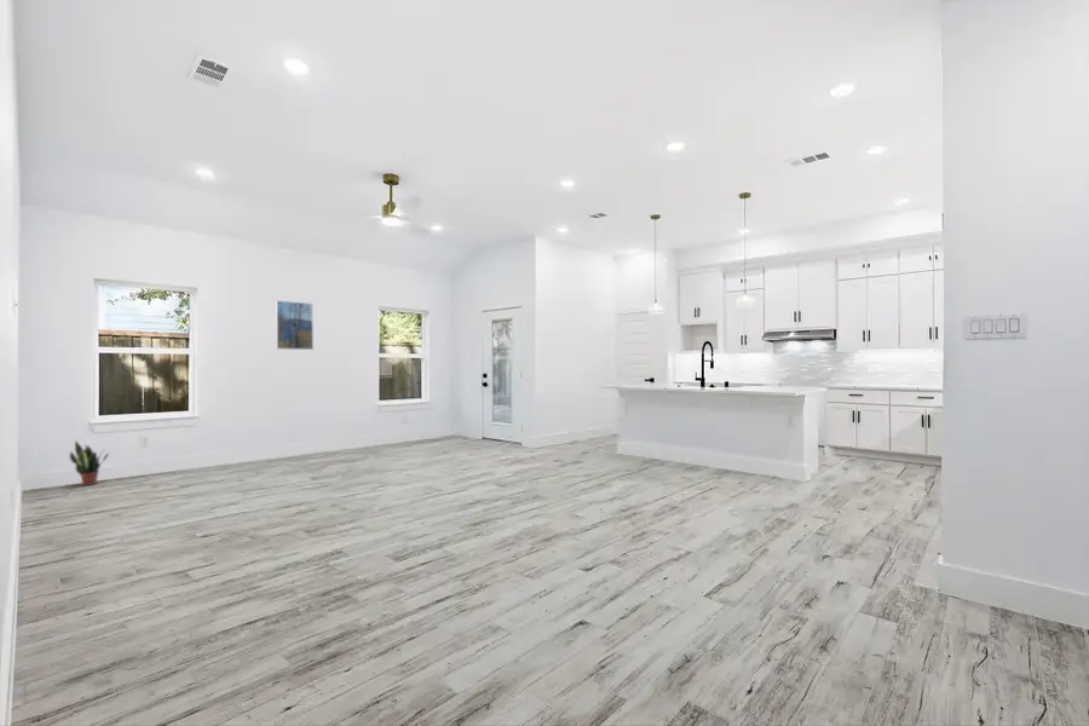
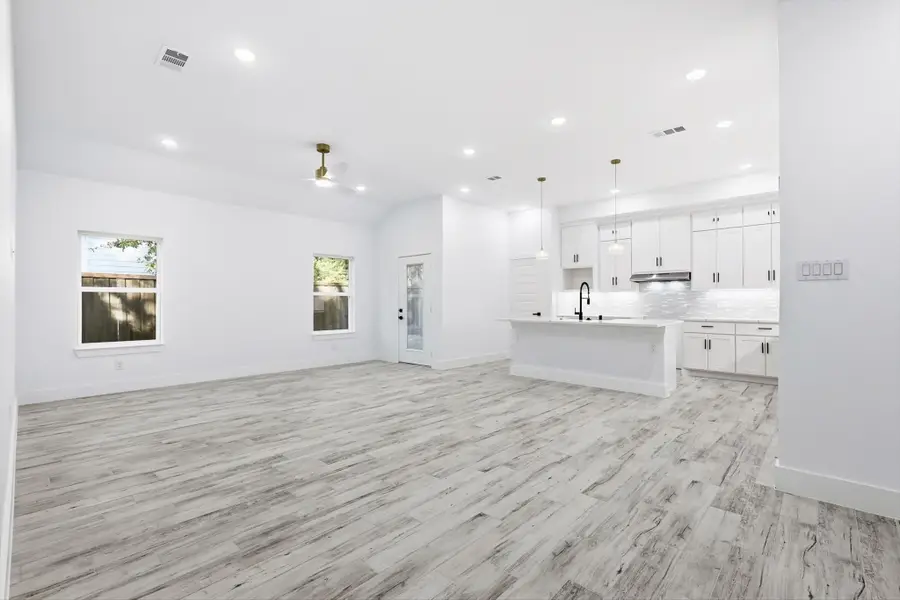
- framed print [275,300,315,351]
- potted plant [68,439,110,486]
